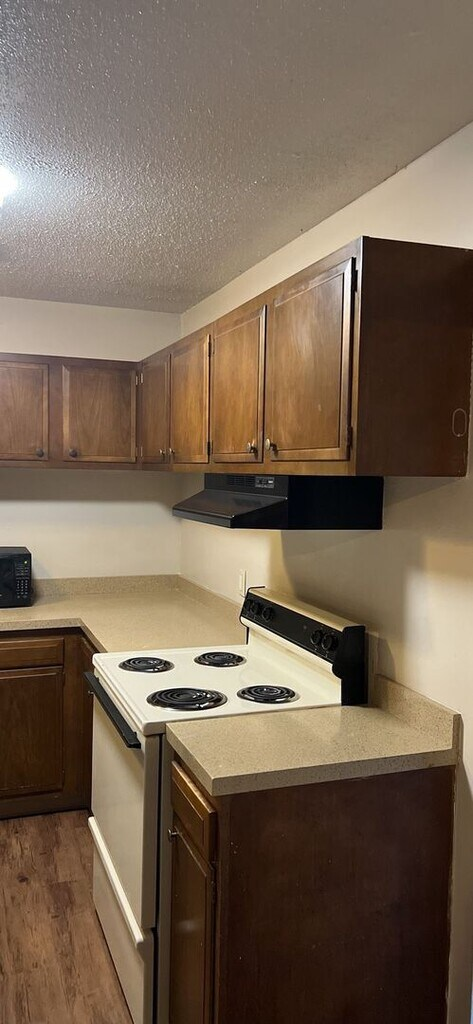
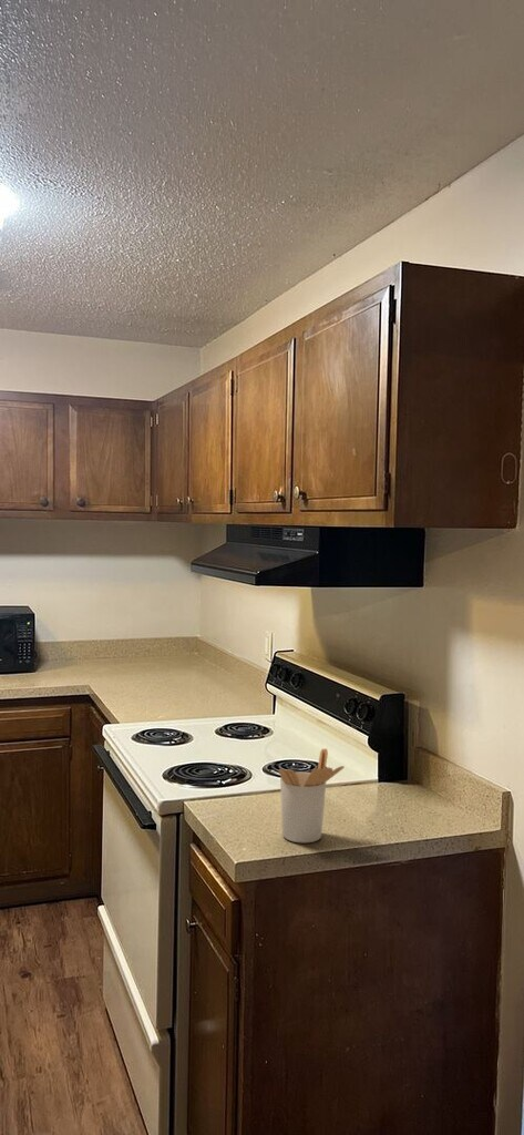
+ utensil holder [277,747,346,843]
